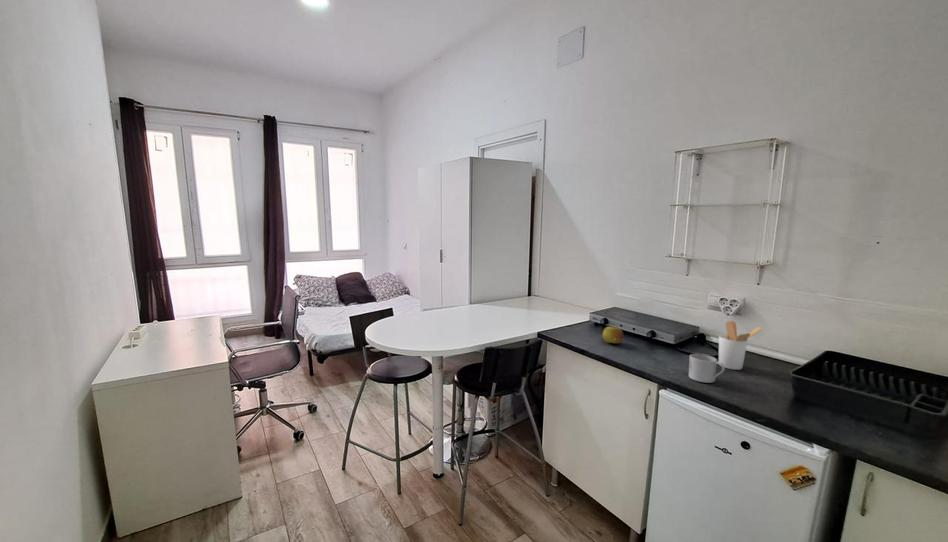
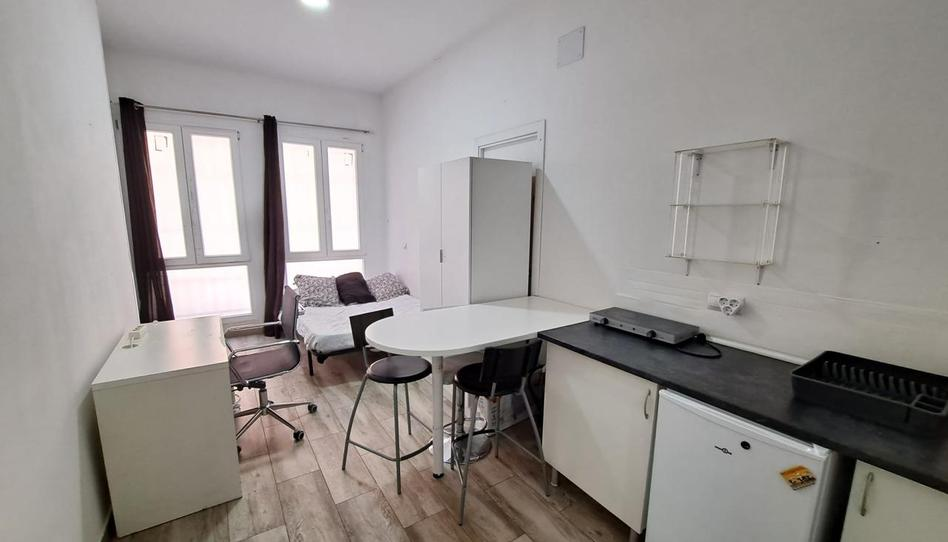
- utensil holder [718,320,763,371]
- mug [688,353,726,384]
- fruit [601,326,625,344]
